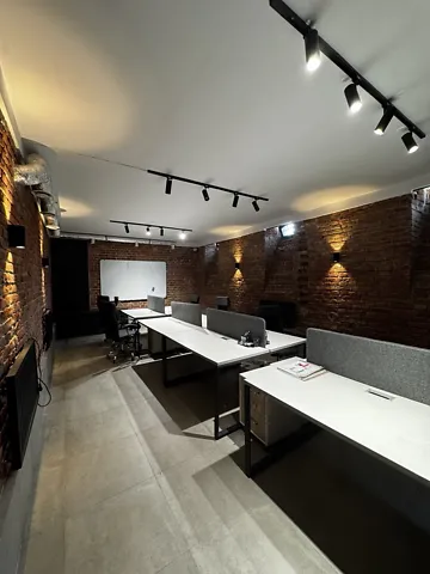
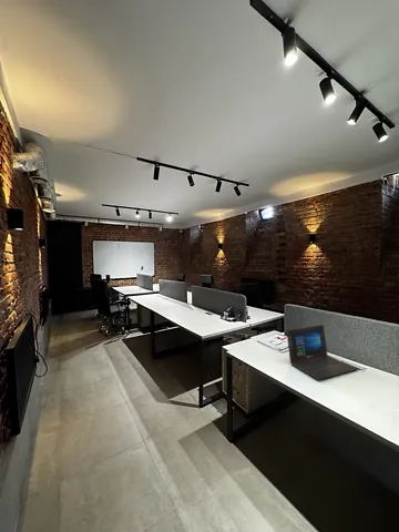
+ laptop [286,324,359,381]
